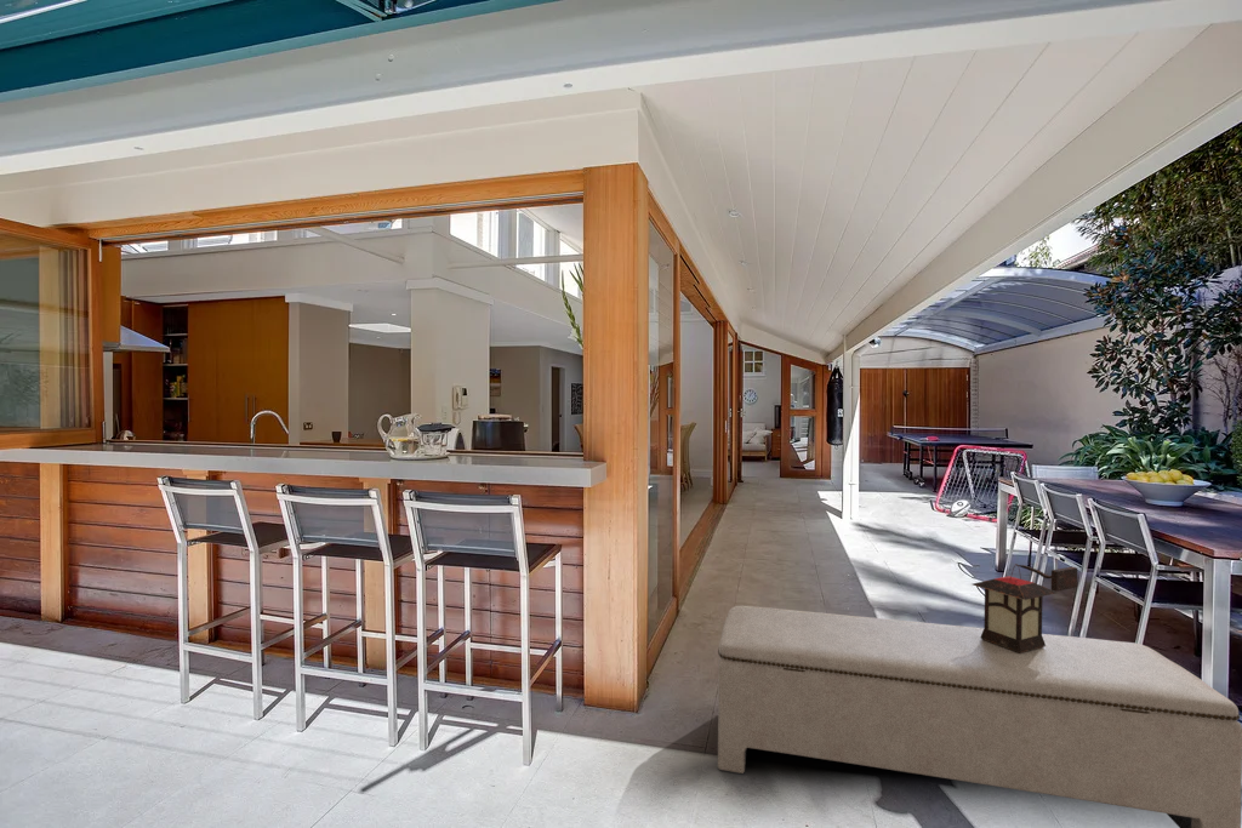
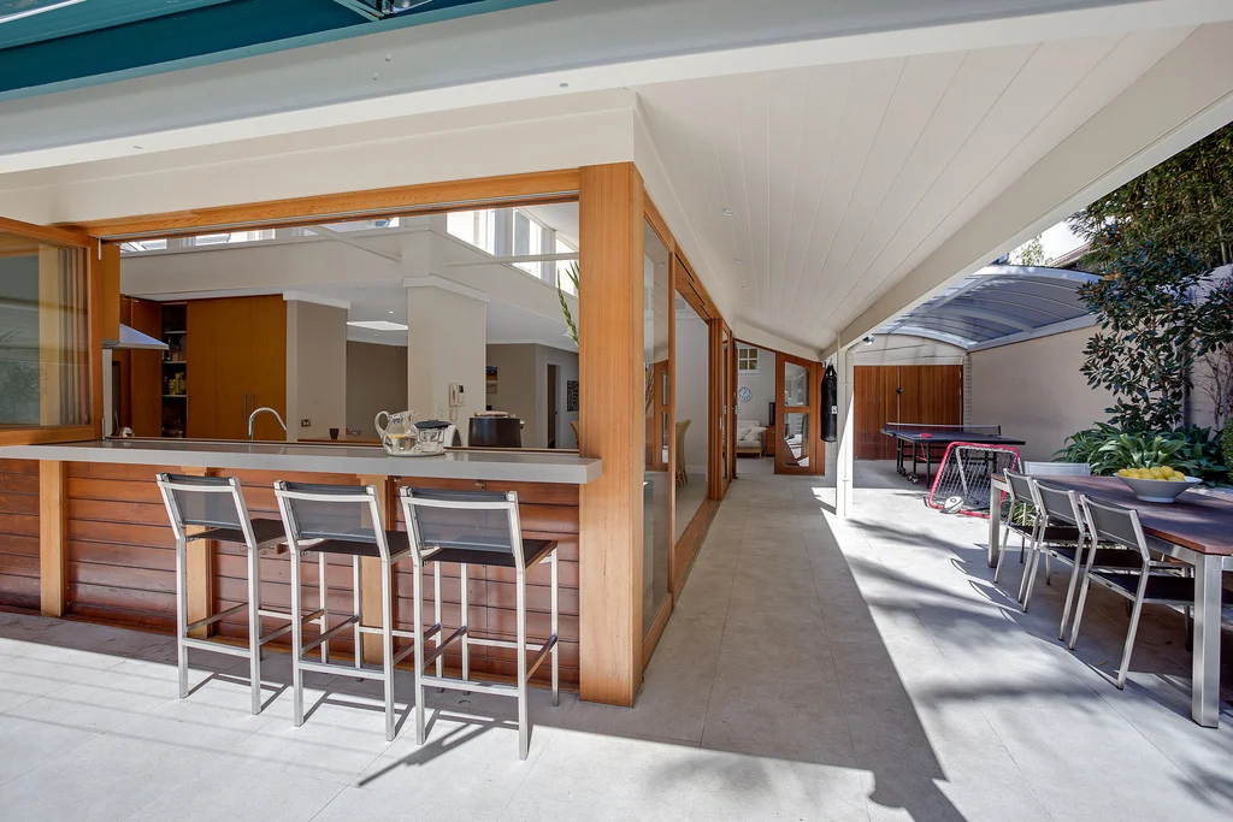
- bench [717,605,1242,828]
- lantern [972,563,1078,653]
